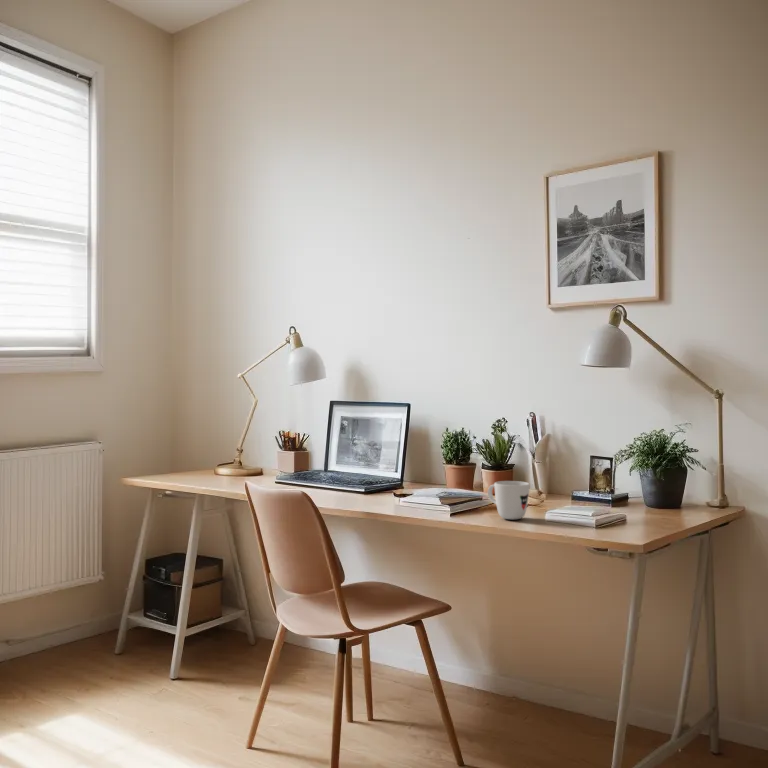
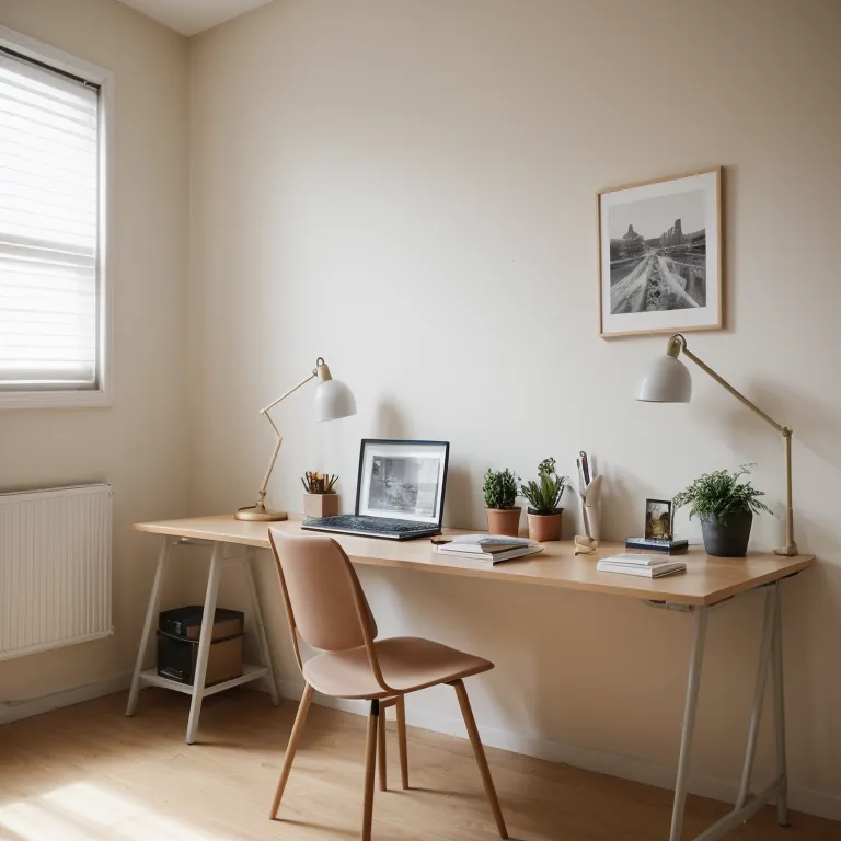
- mug [487,480,531,520]
